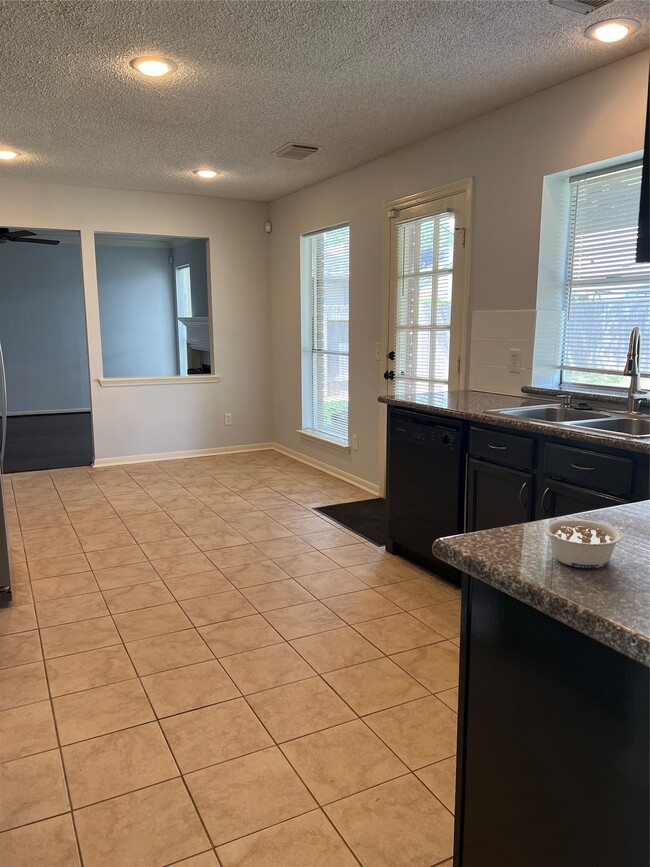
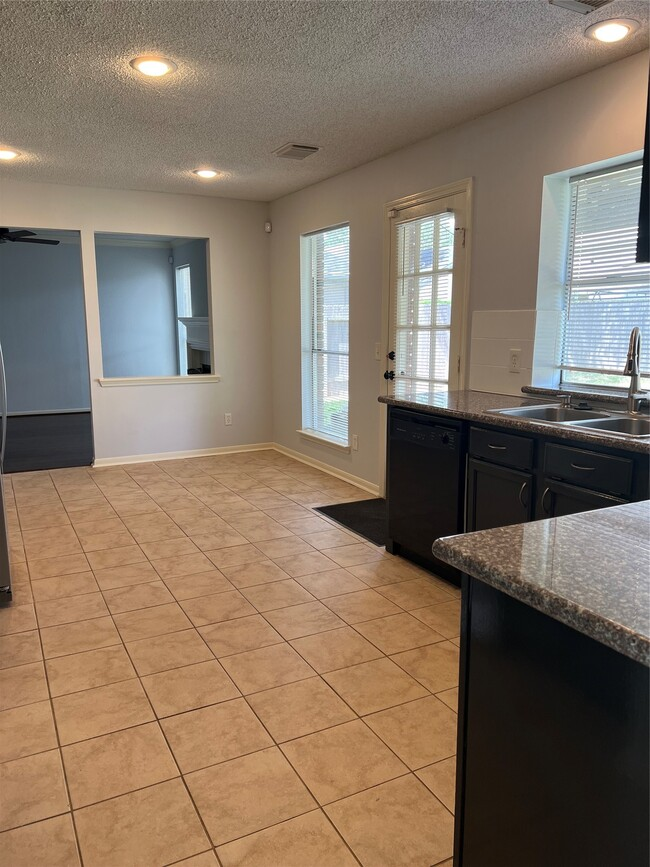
- legume [542,518,624,569]
